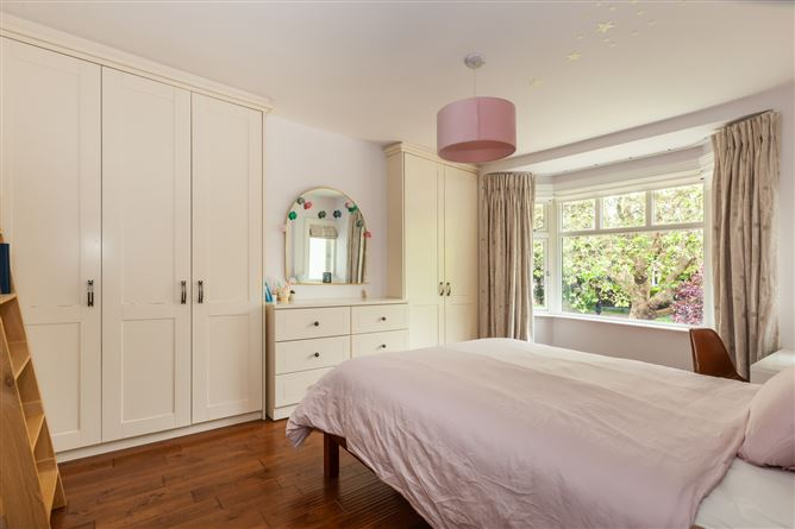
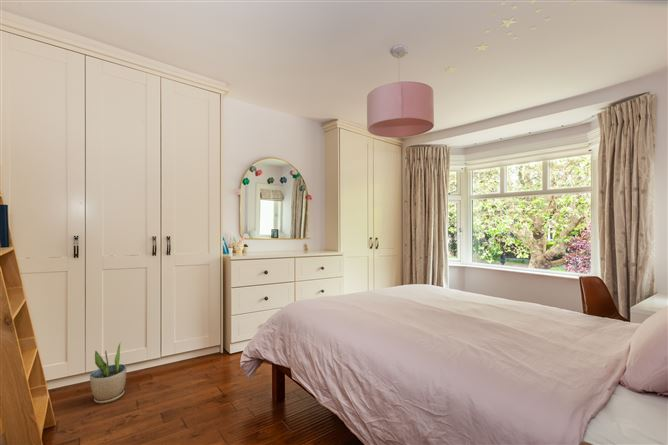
+ potted plant [89,341,127,405]
